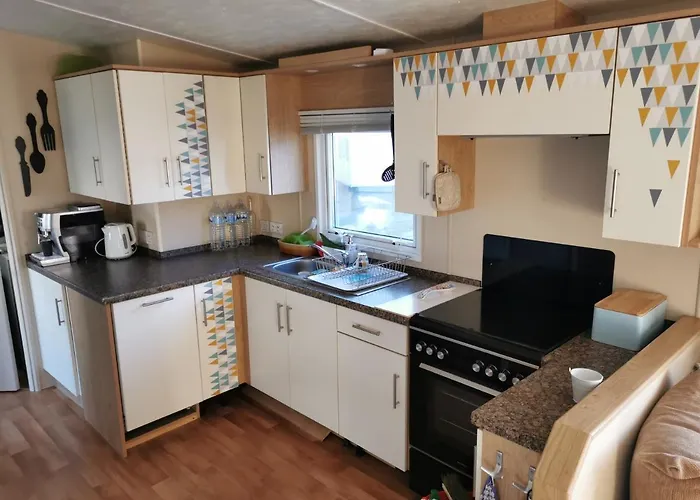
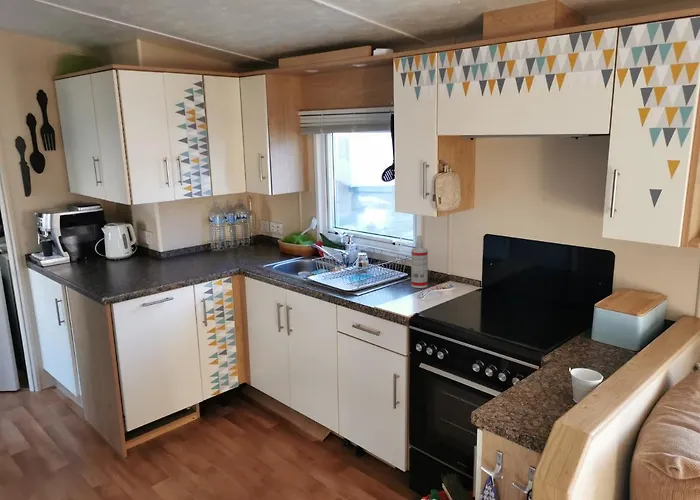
+ spray bottle [410,234,429,289]
